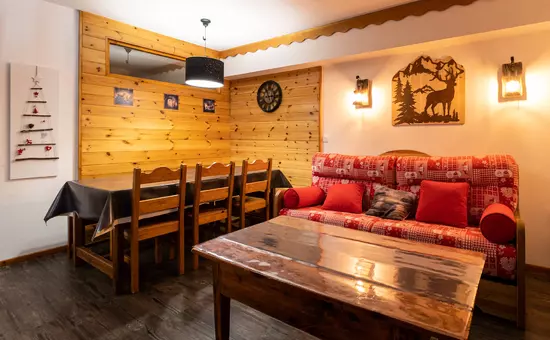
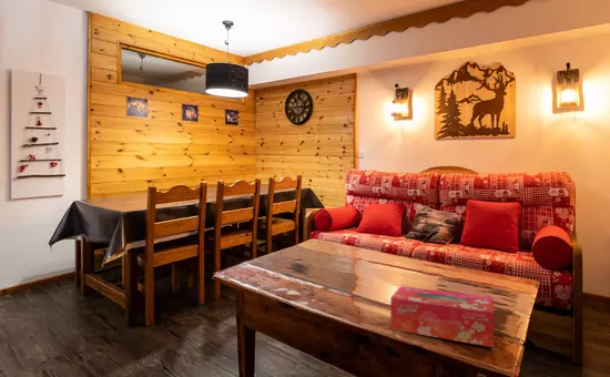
+ tissue box [389,285,495,348]
